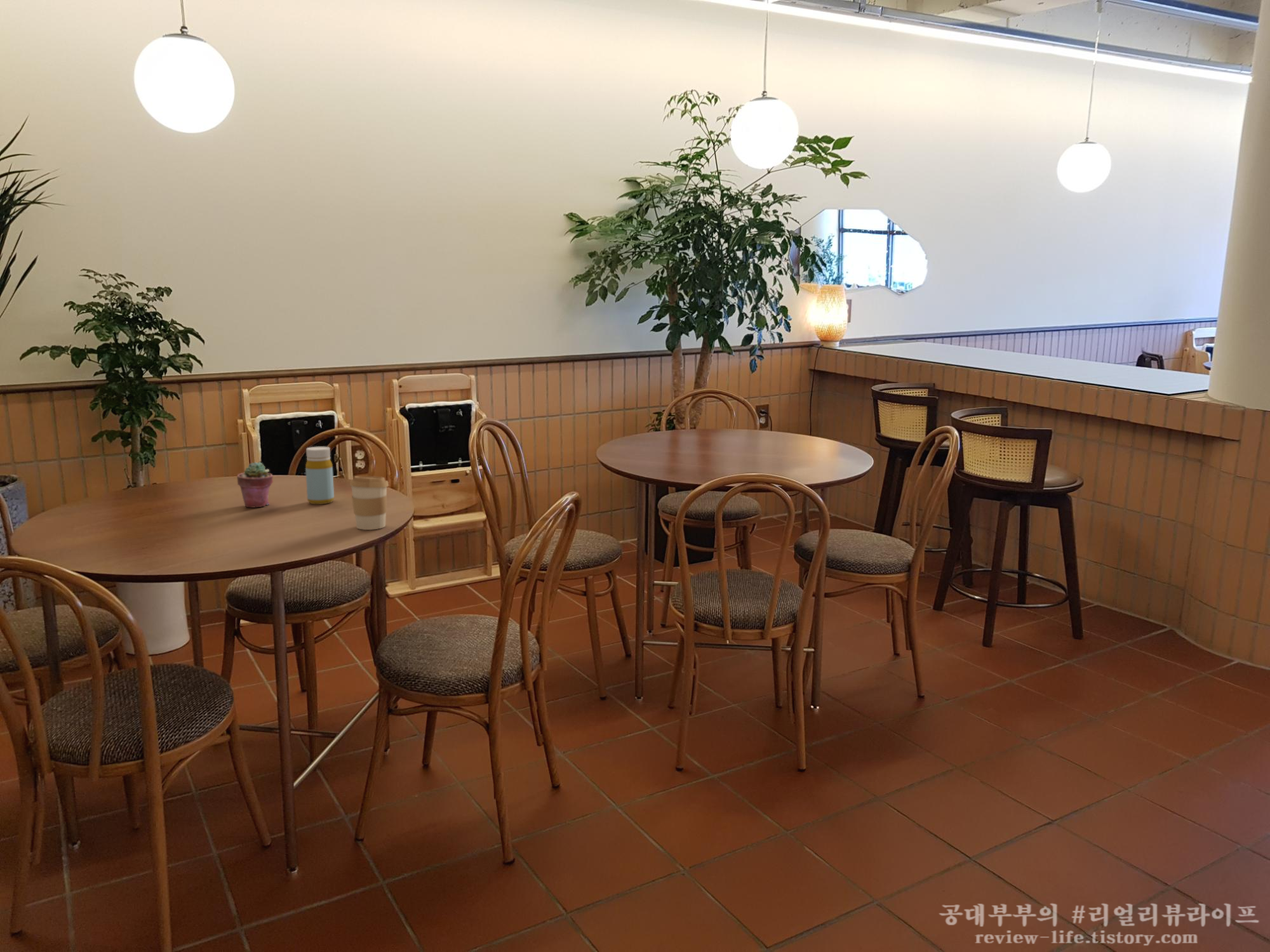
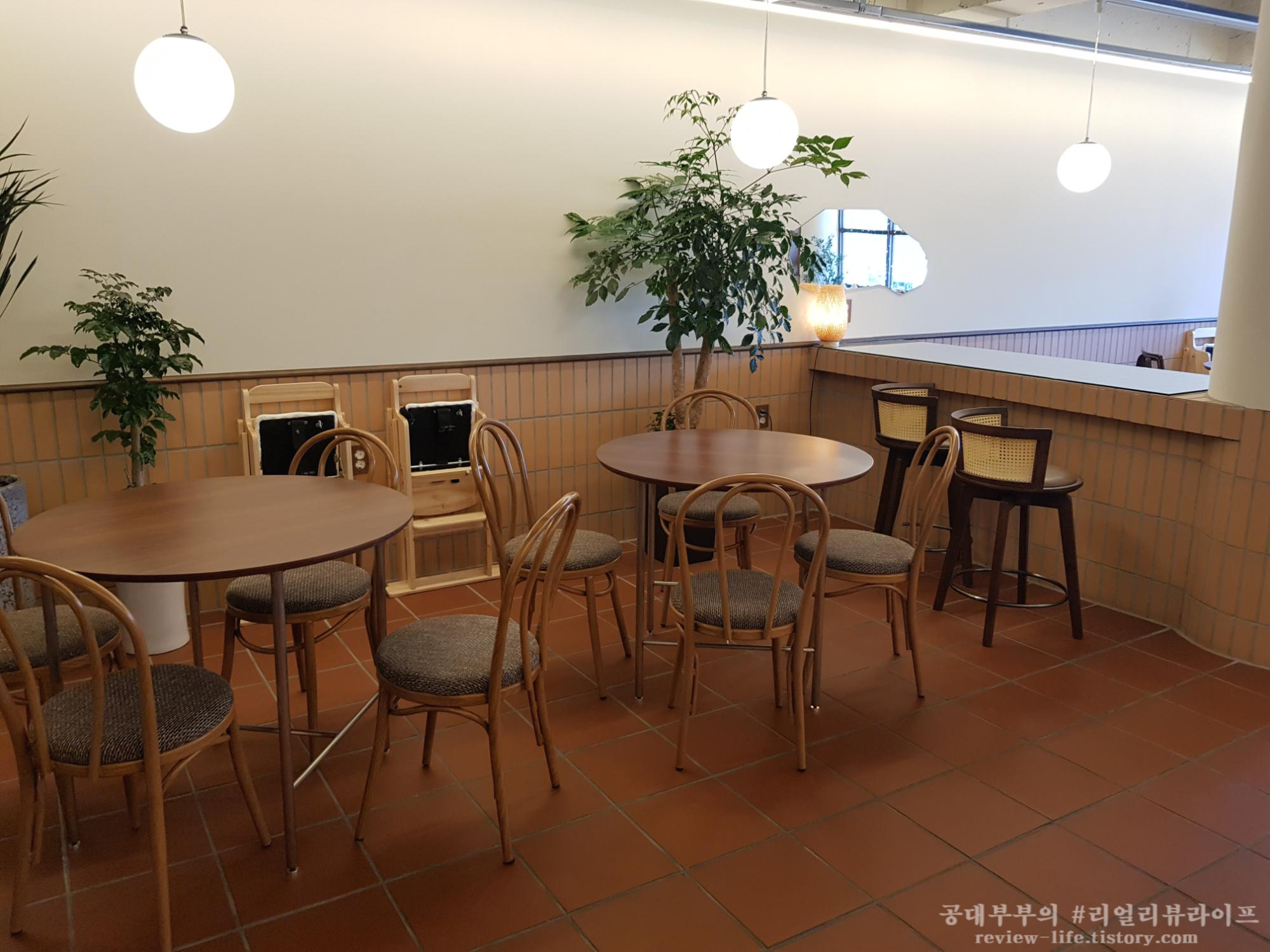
- bottle [305,446,335,505]
- potted succulent [236,461,274,508]
- coffee cup [349,475,389,531]
